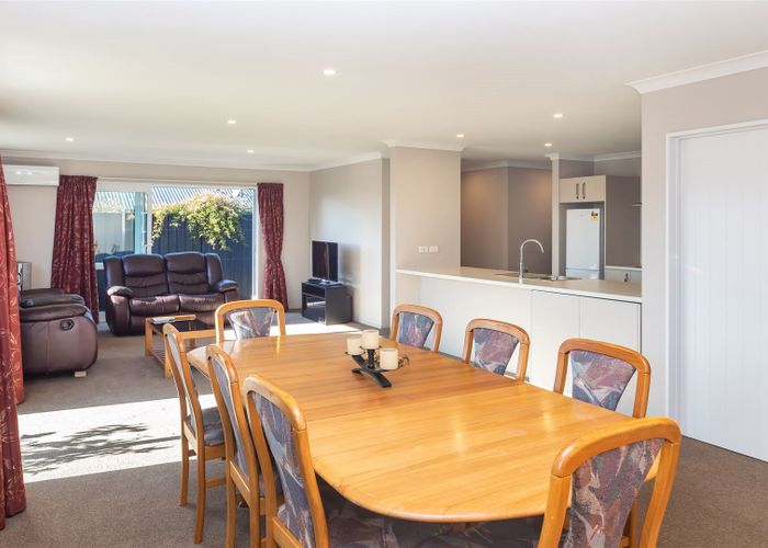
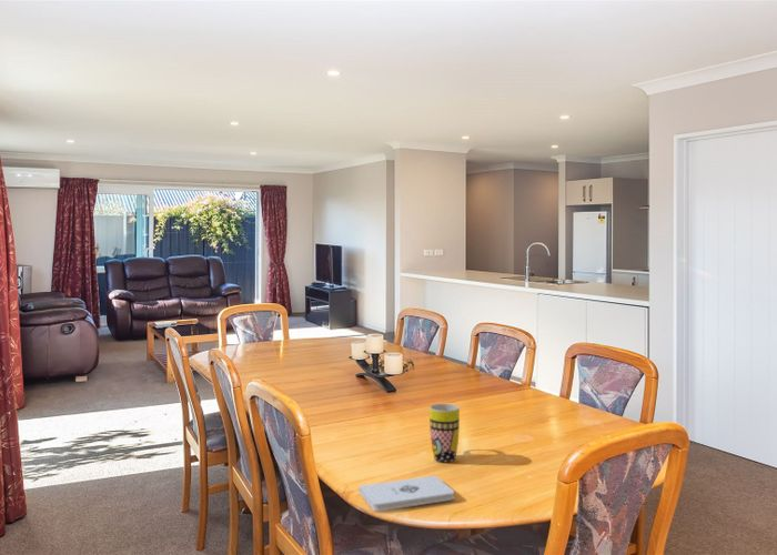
+ mug [428,403,461,463]
+ notepad [357,474,455,512]
